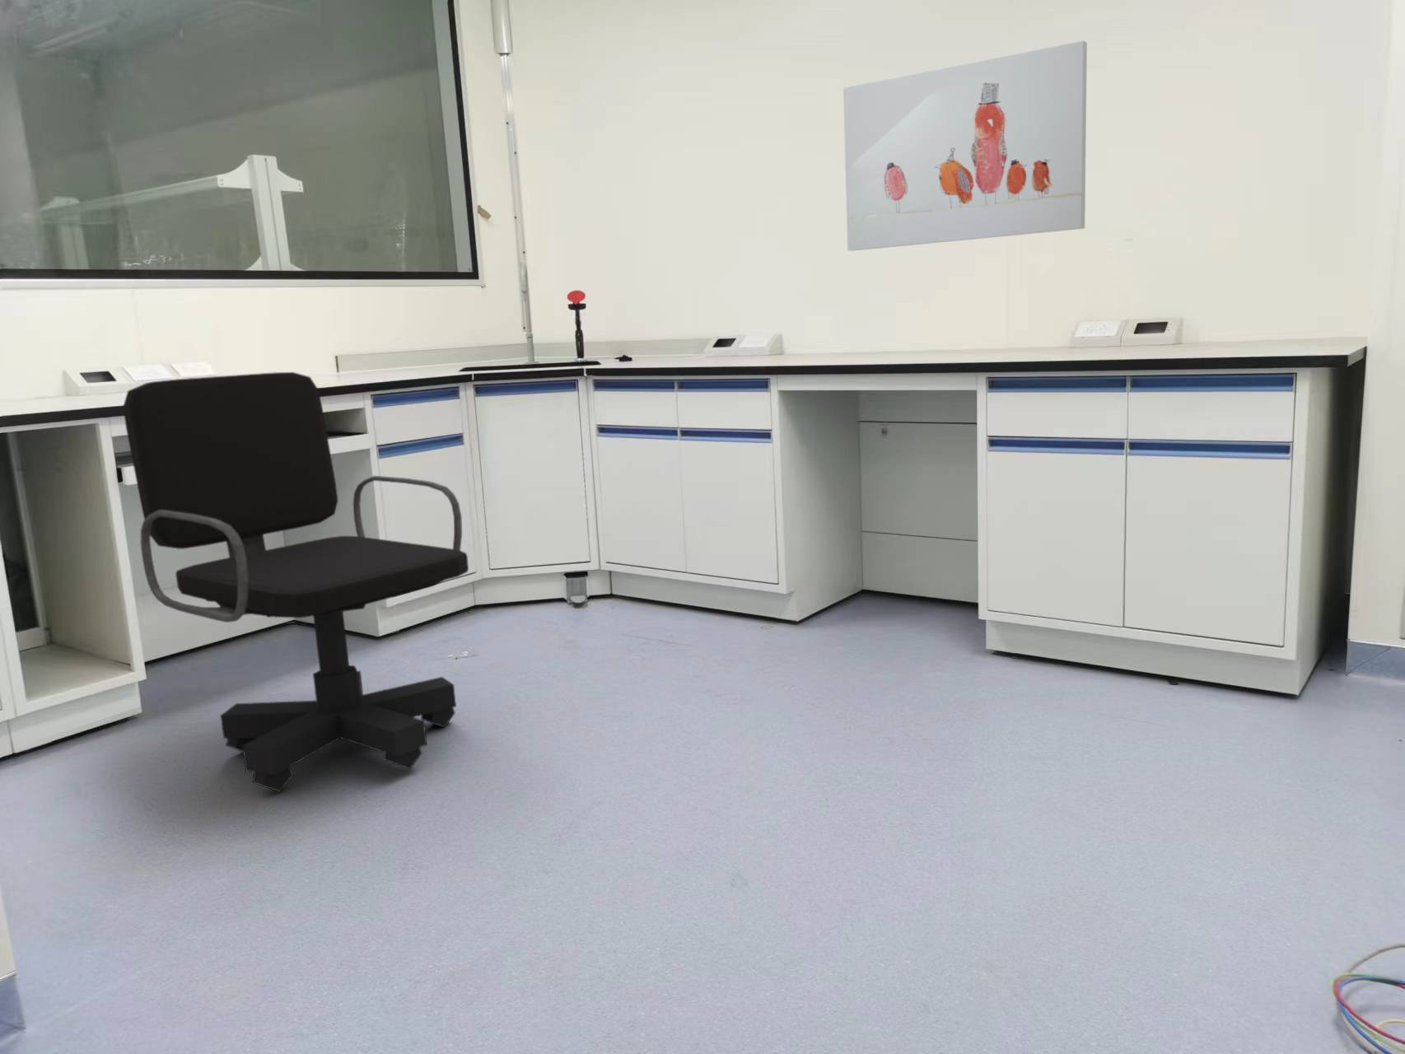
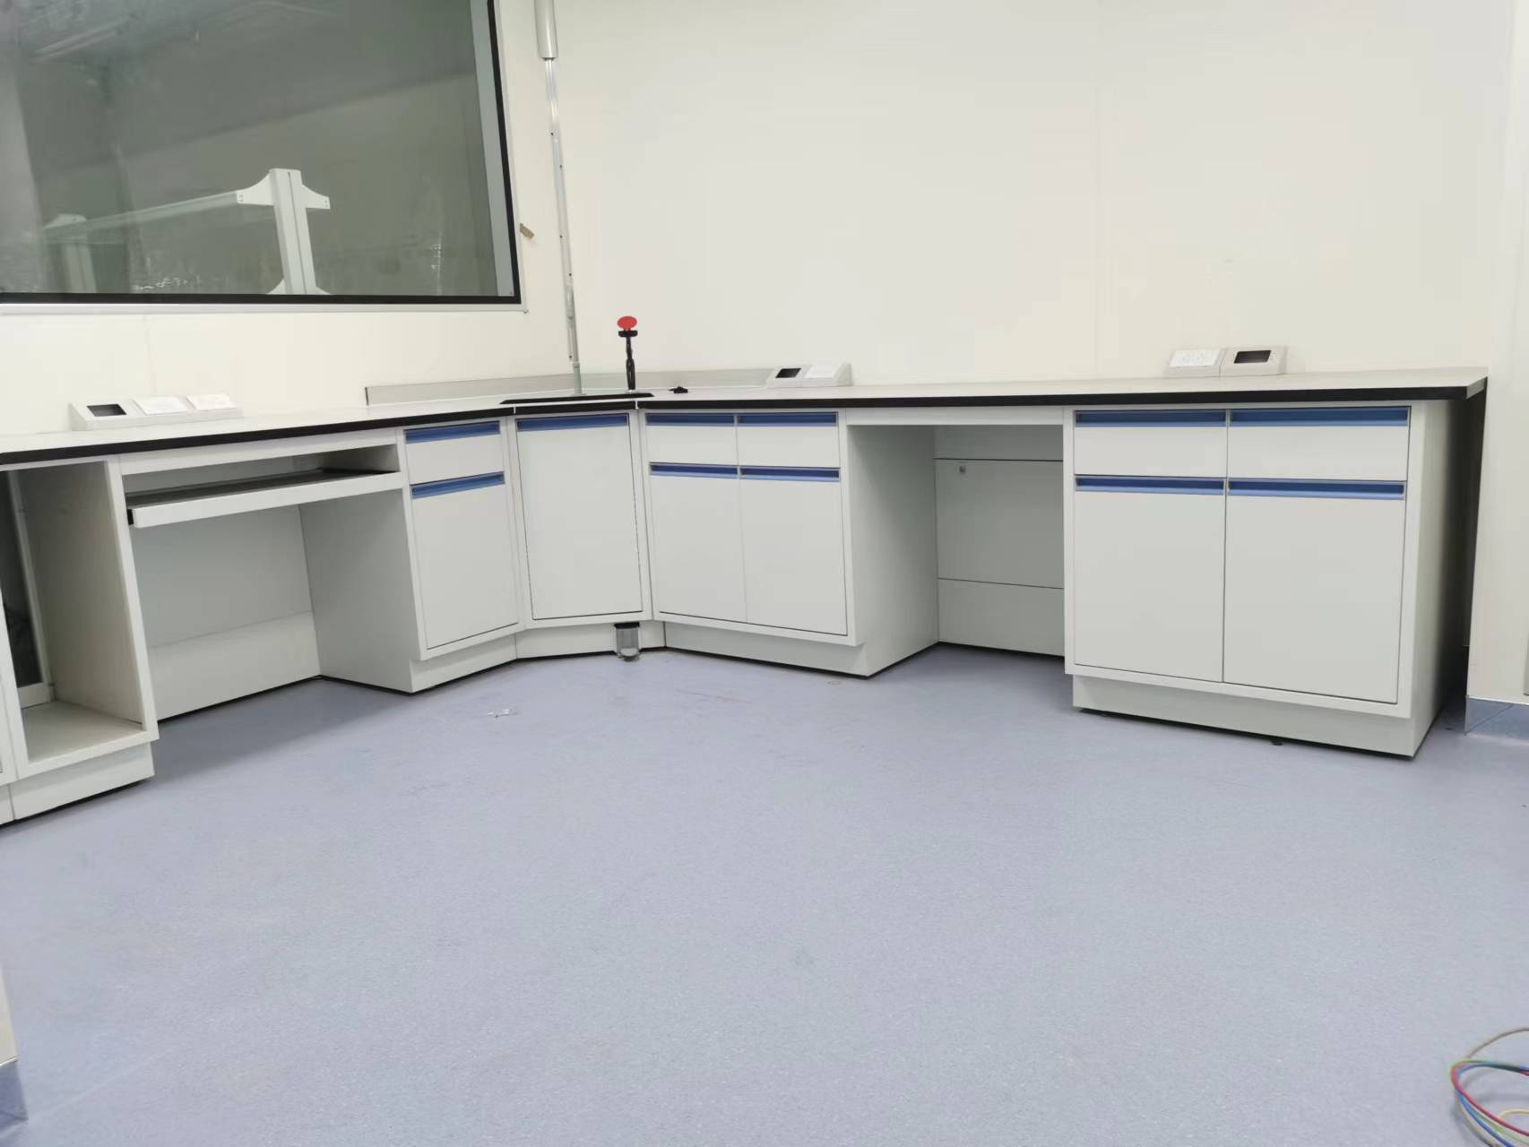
- wall art [843,40,1088,252]
- office chair [122,371,469,793]
